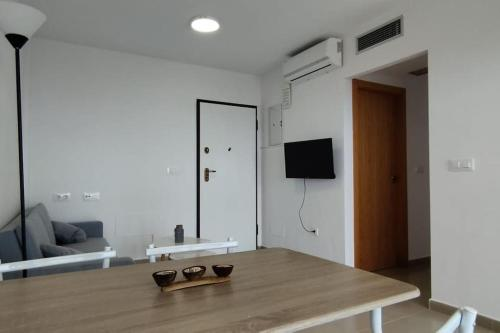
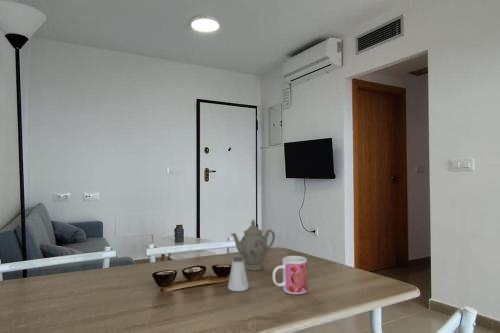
+ chinaware [229,219,276,272]
+ saltshaker [227,256,250,292]
+ mug [271,255,308,295]
